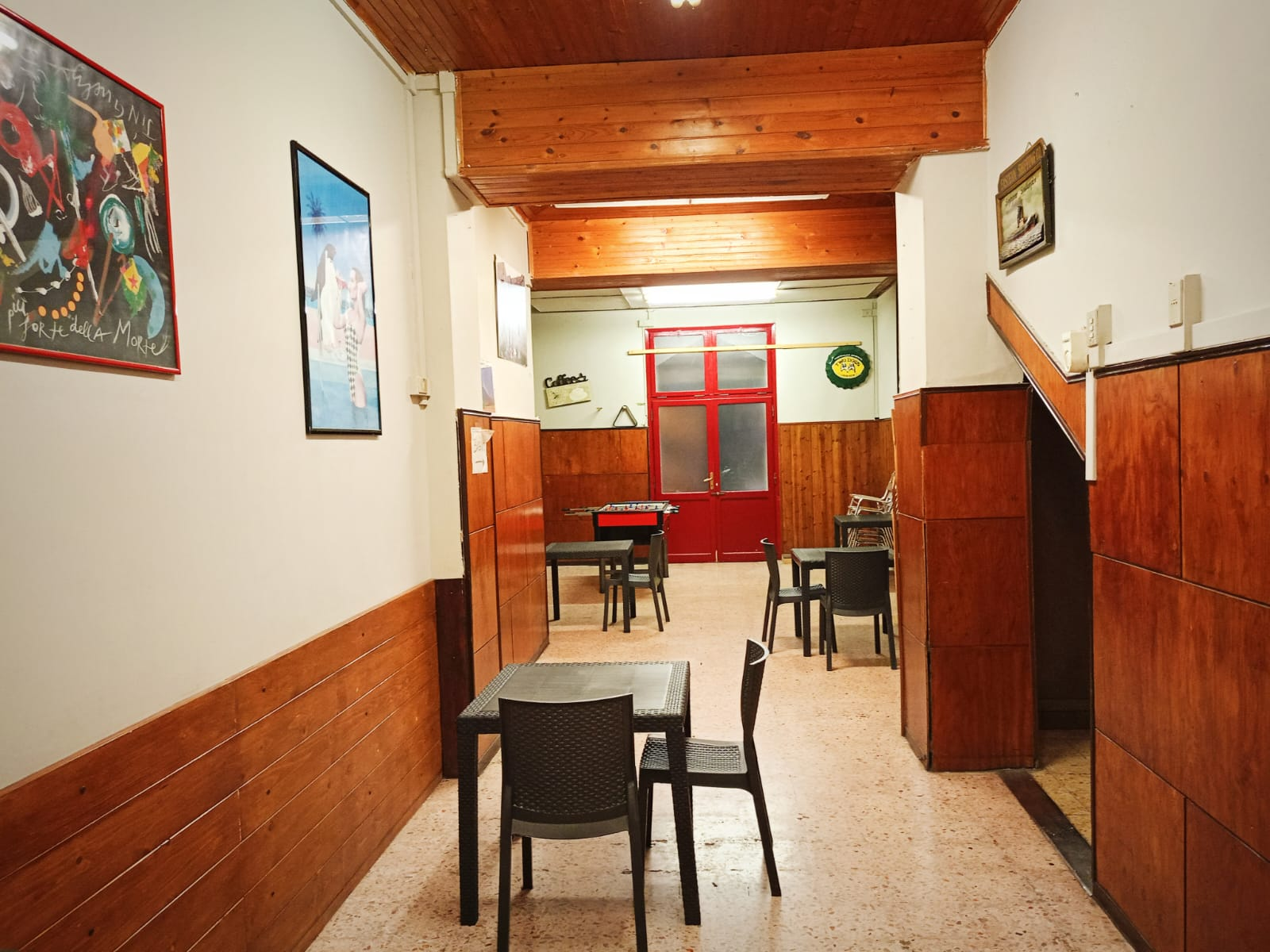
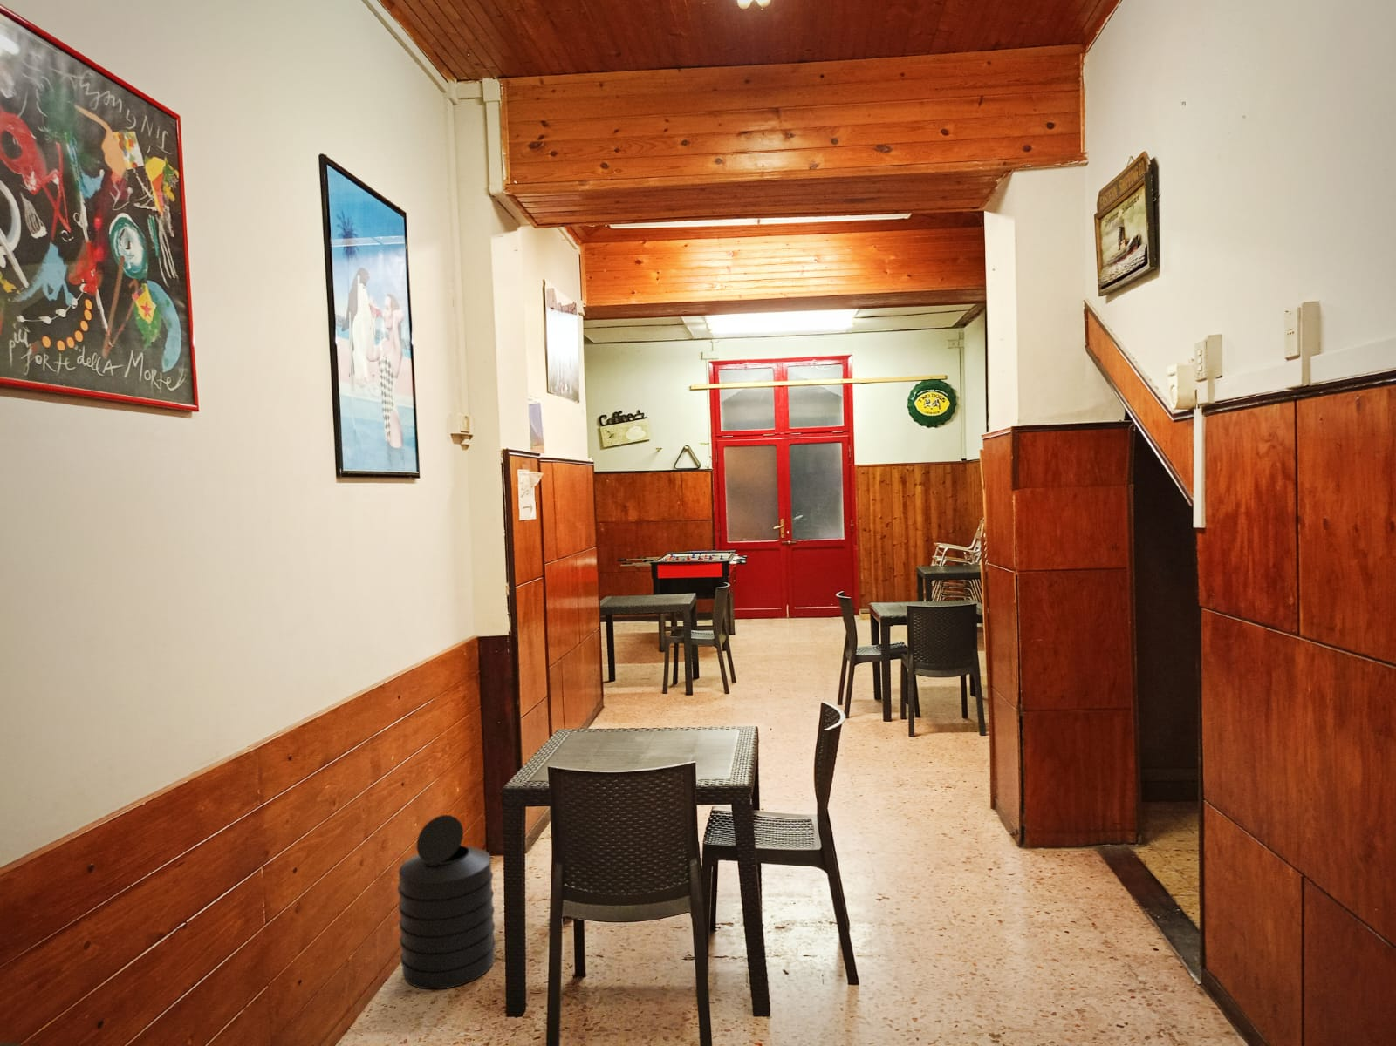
+ trash can [397,814,497,990]
